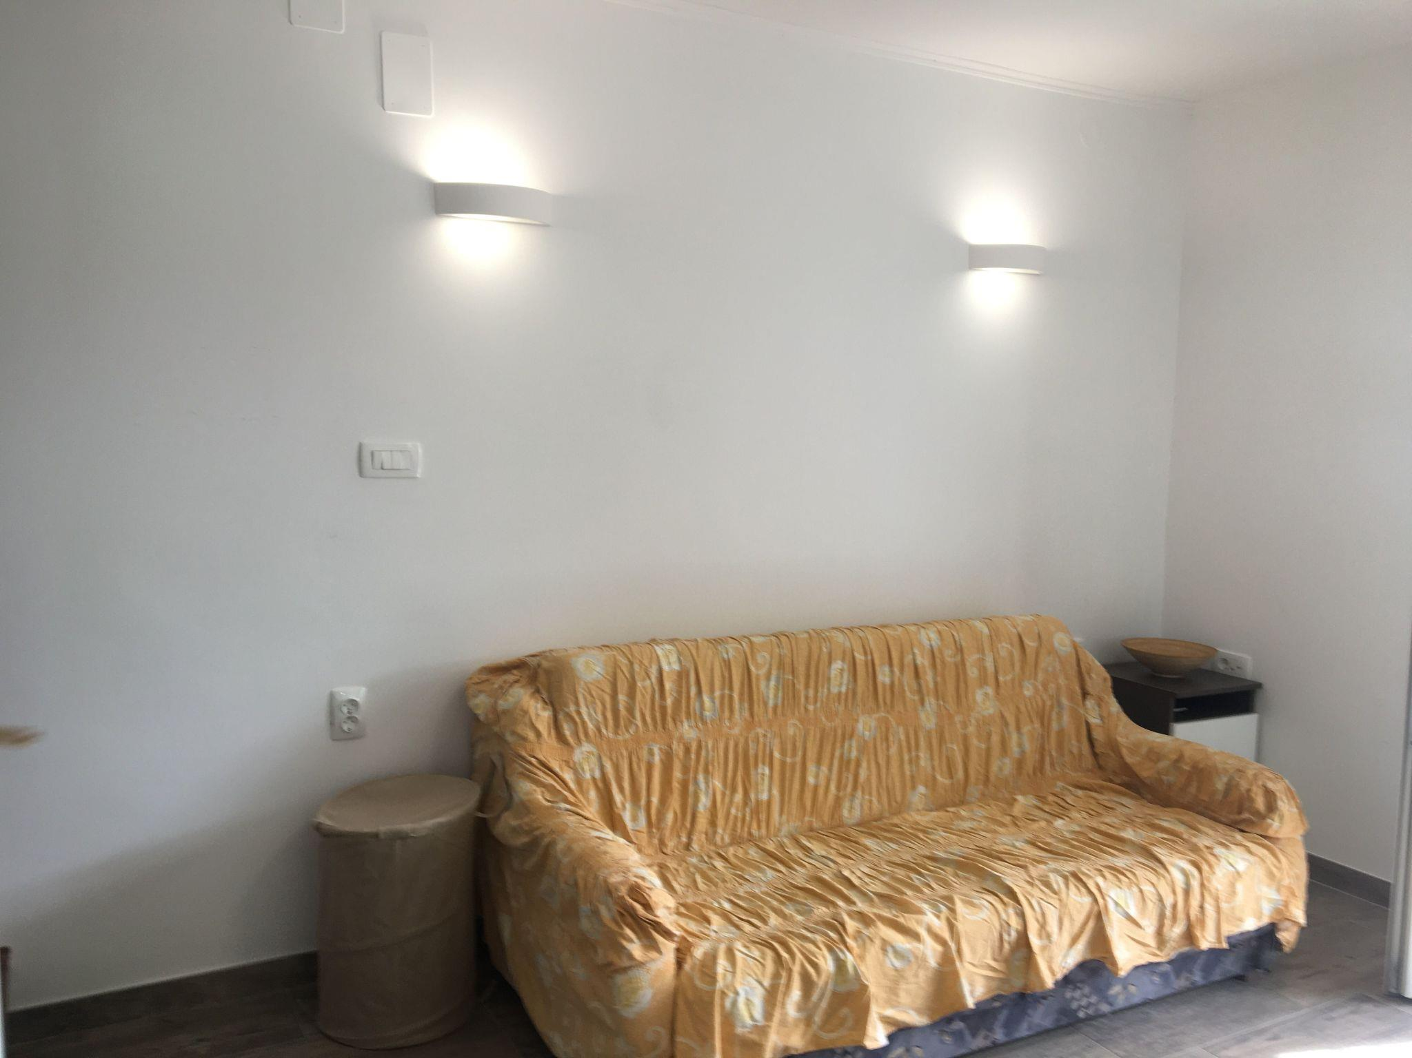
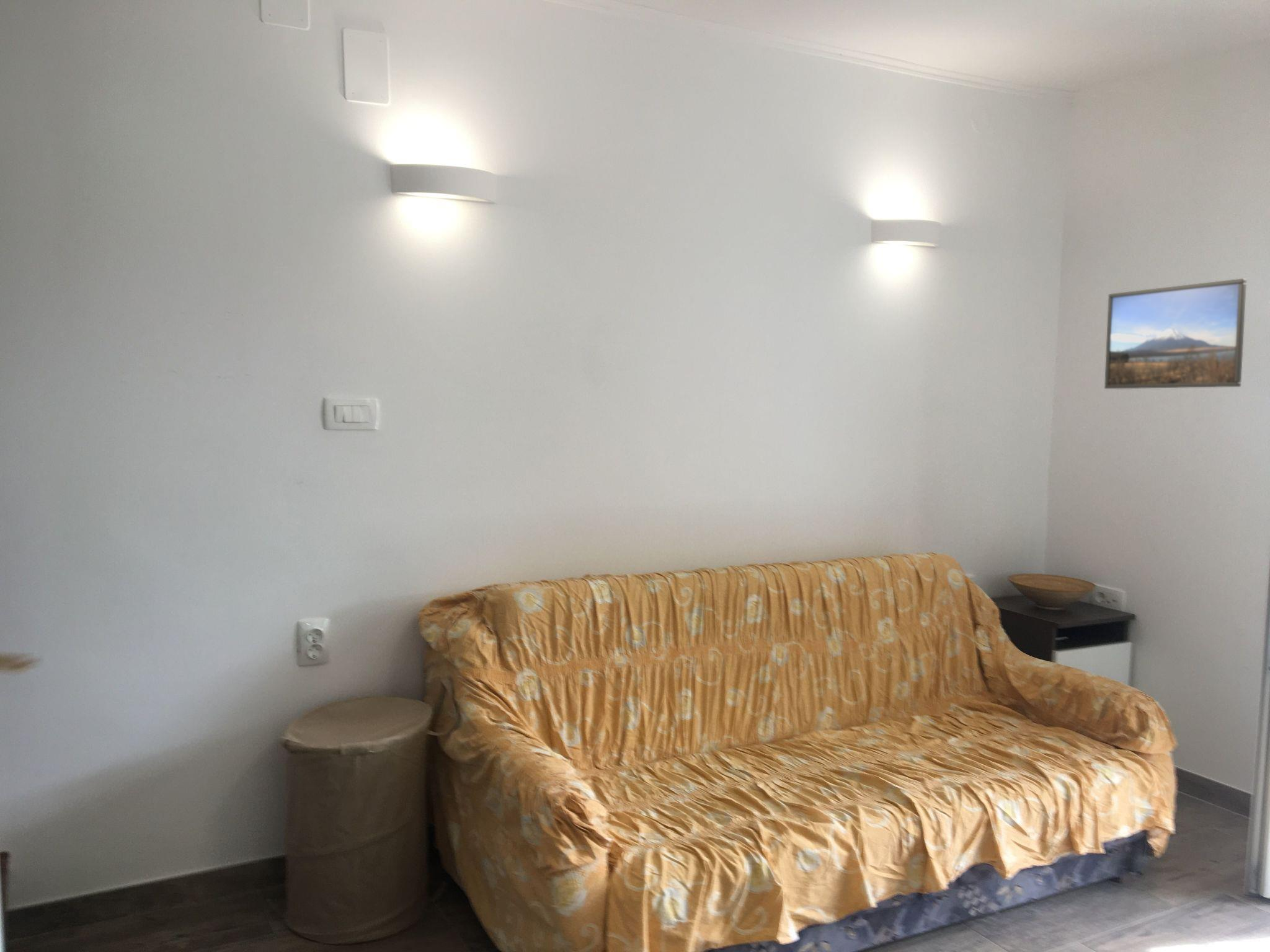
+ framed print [1104,278,1247,389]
